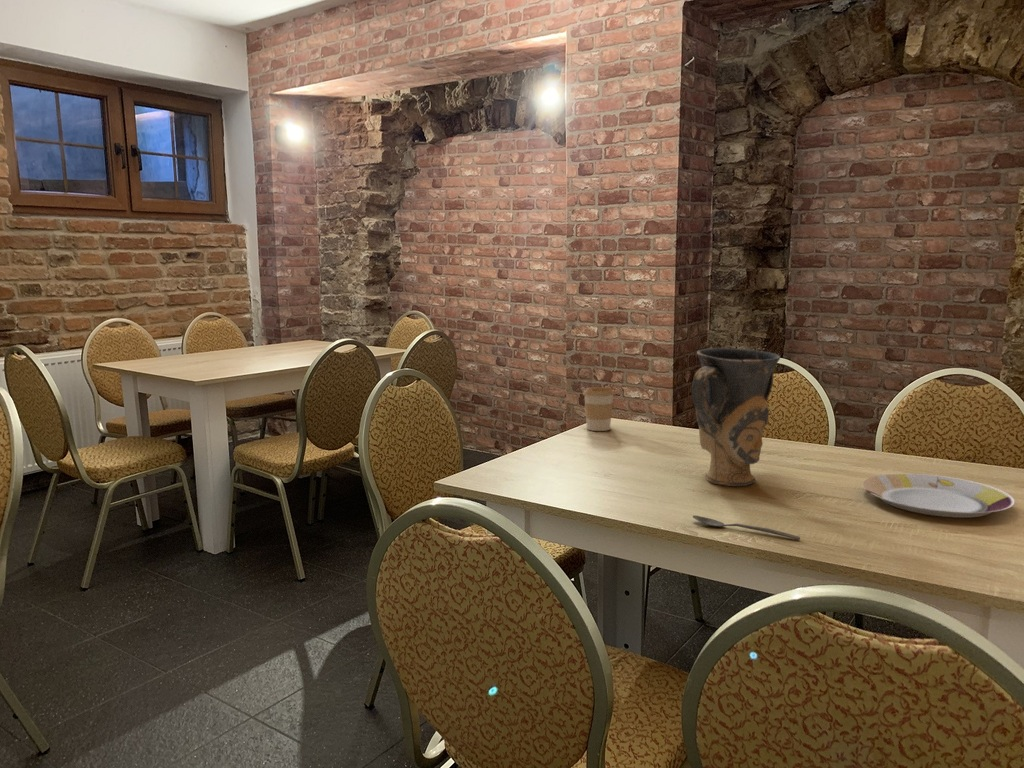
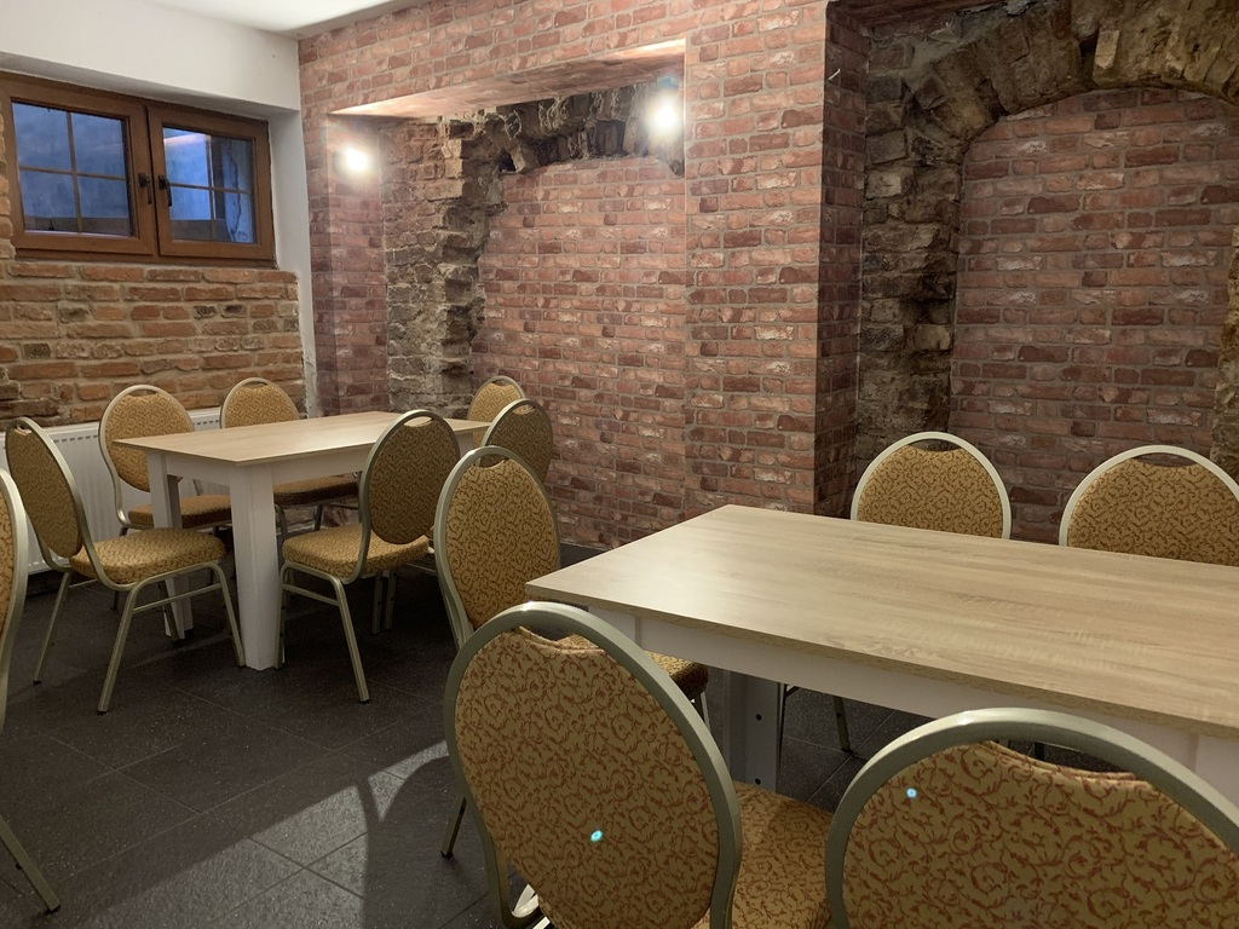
- vase [691,347,781,487]
- plate [861,473,1016,519]
- coffee cup [582,386,615,432]
- spoon [692,515,801,540]
